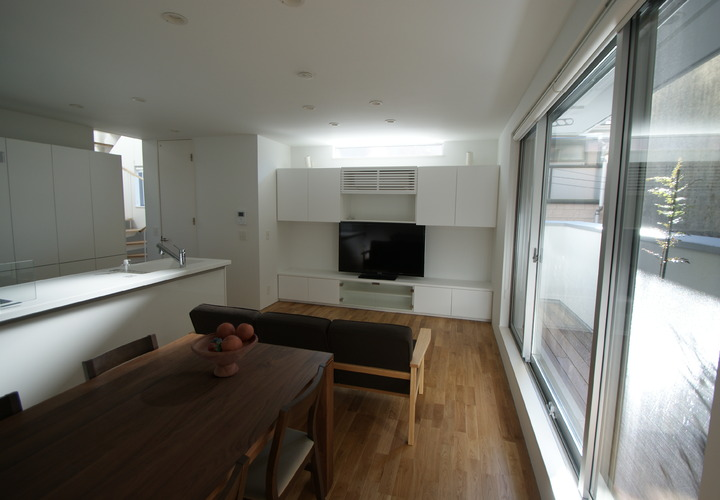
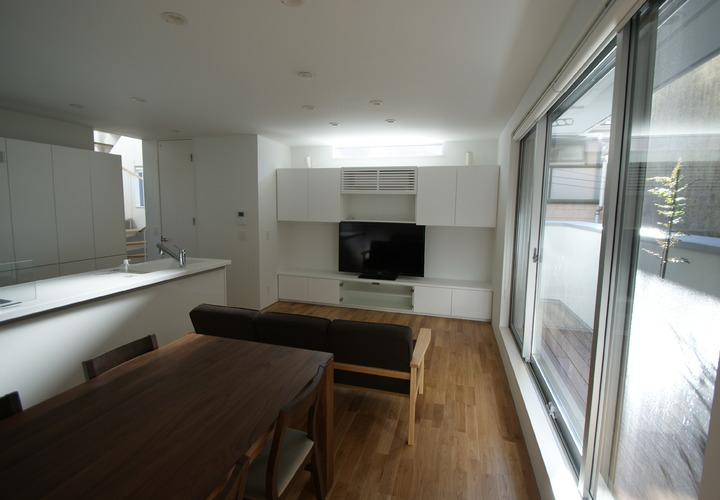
- fruit bowl [190,322,259,378]
